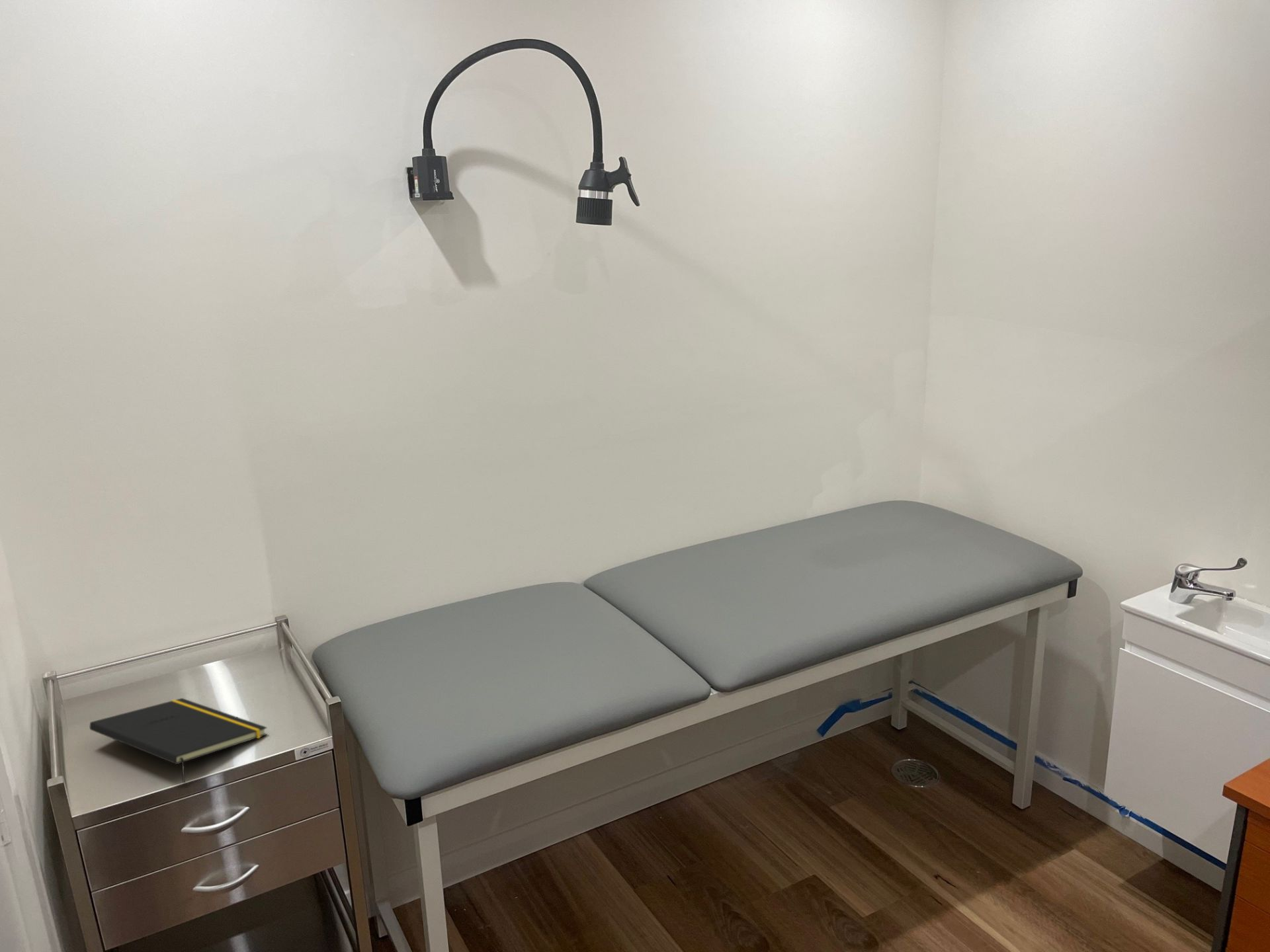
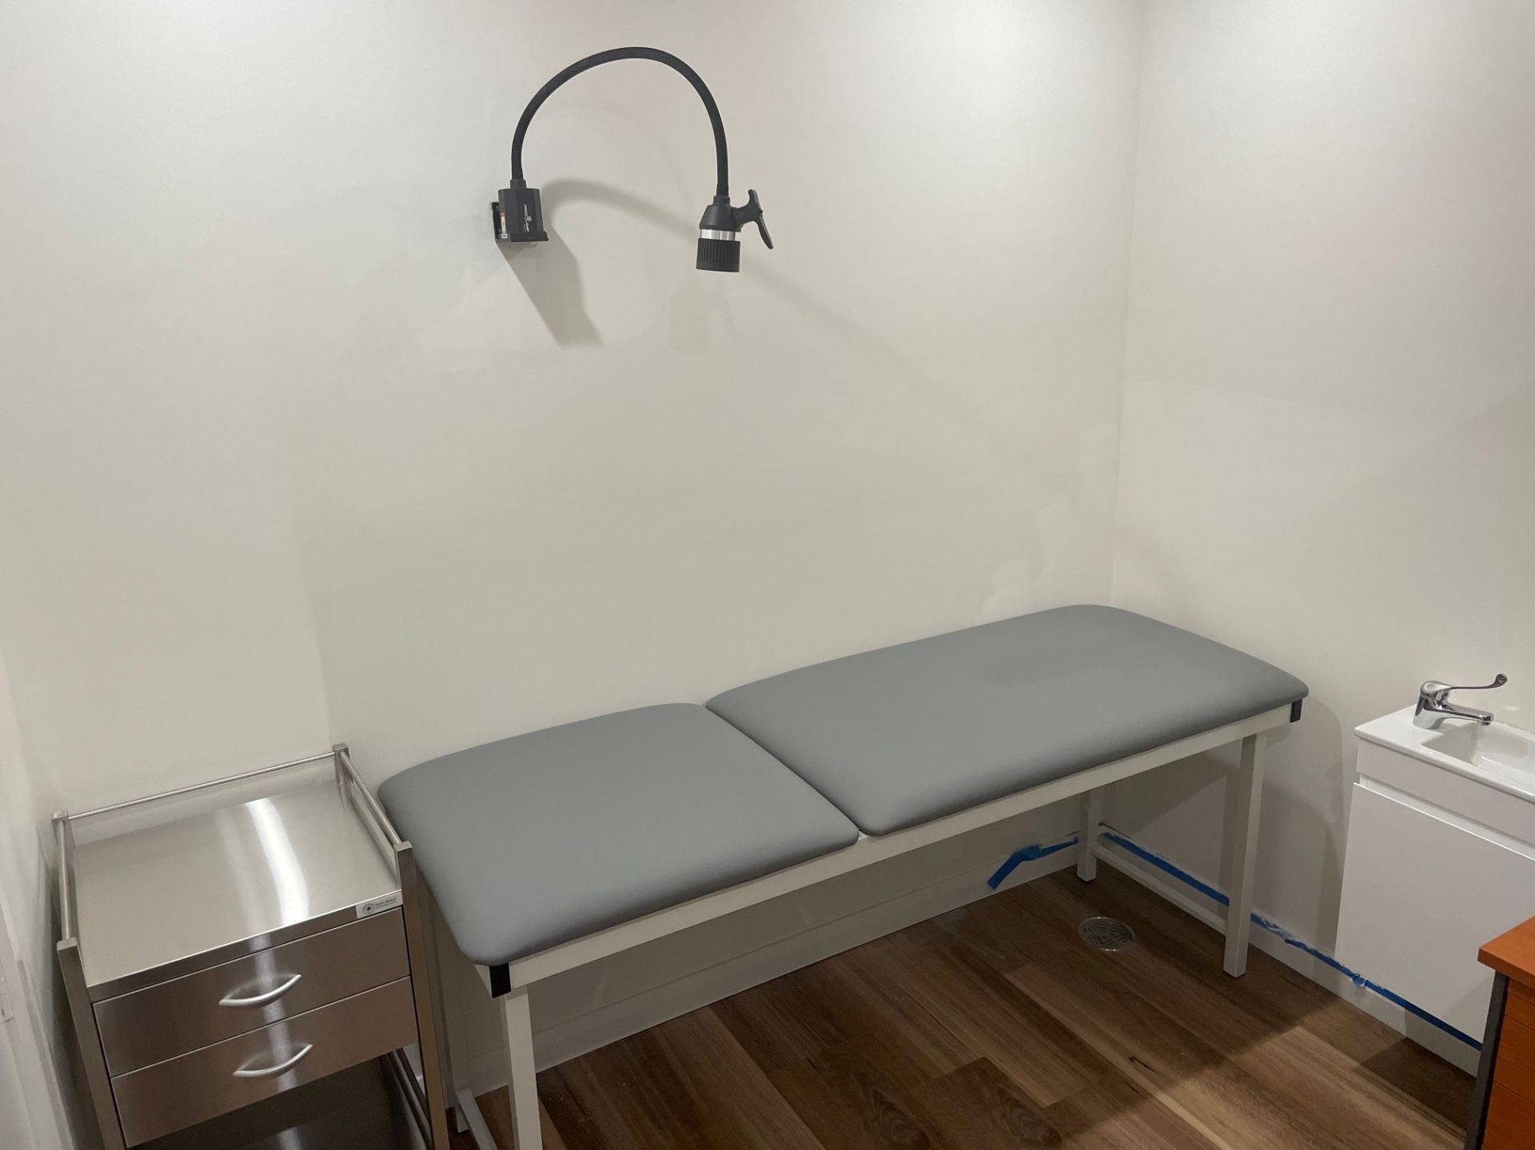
- notepad [89,697,267,784]
